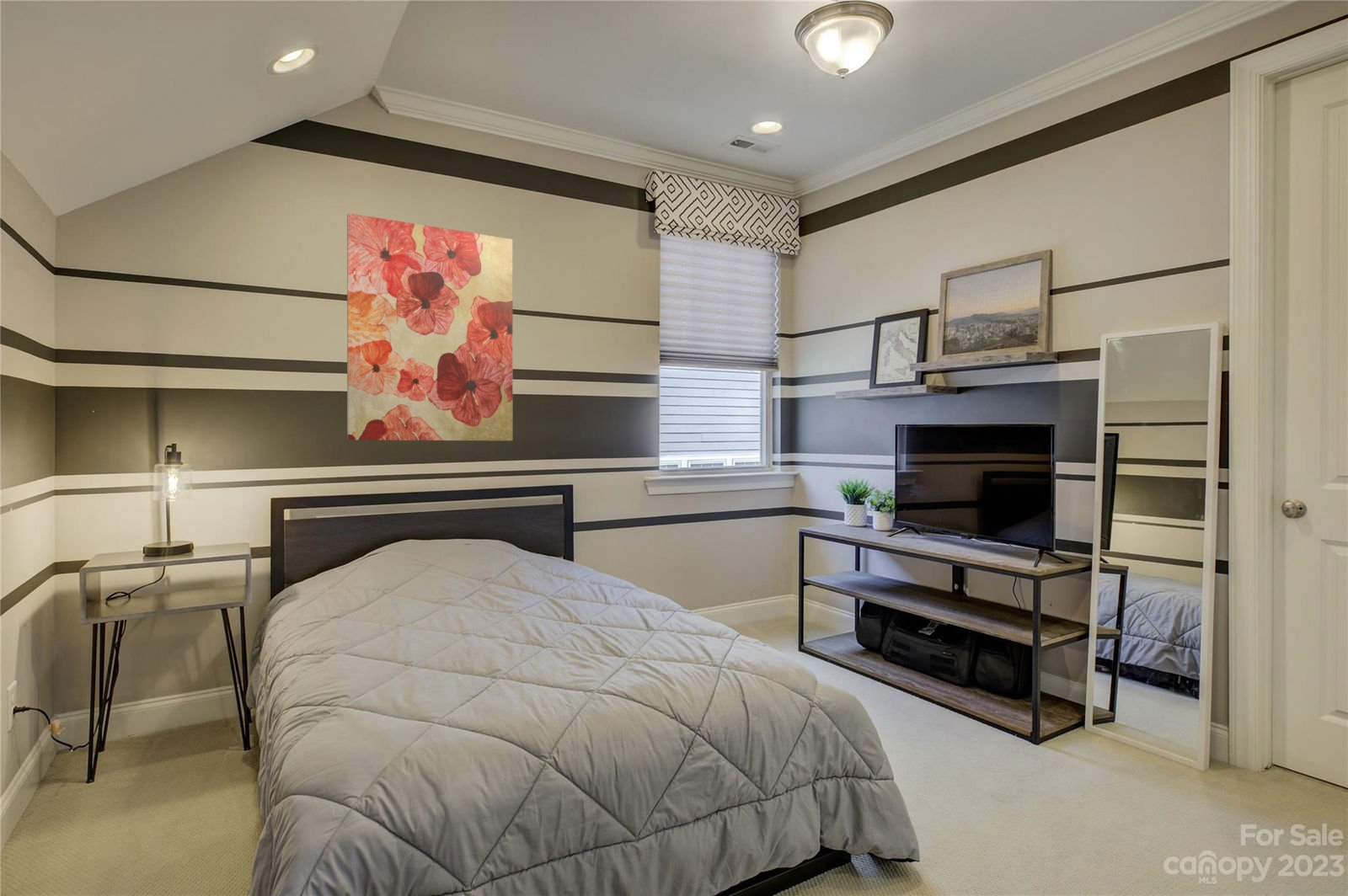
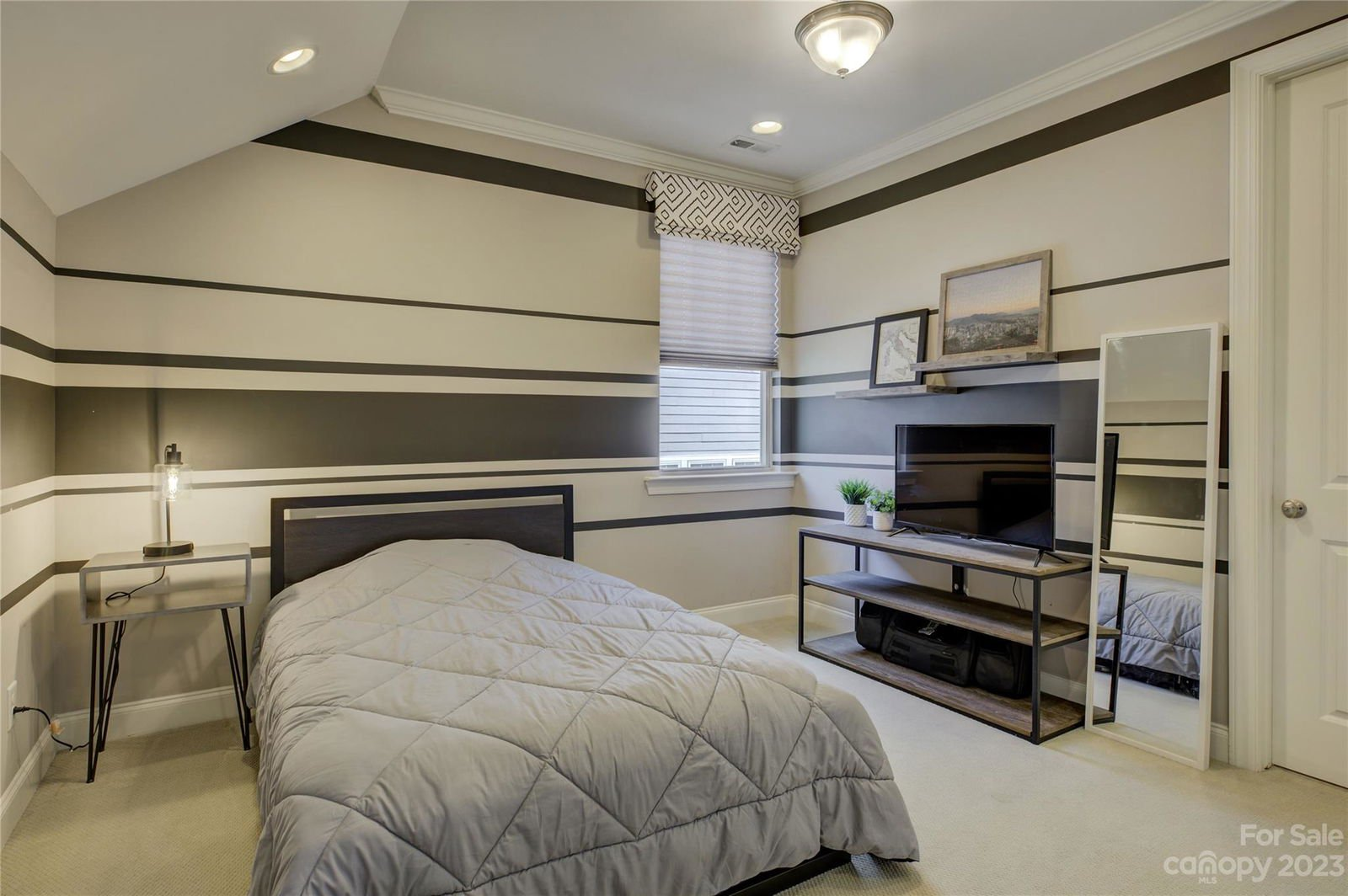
- wall art [346,212,514,441]
